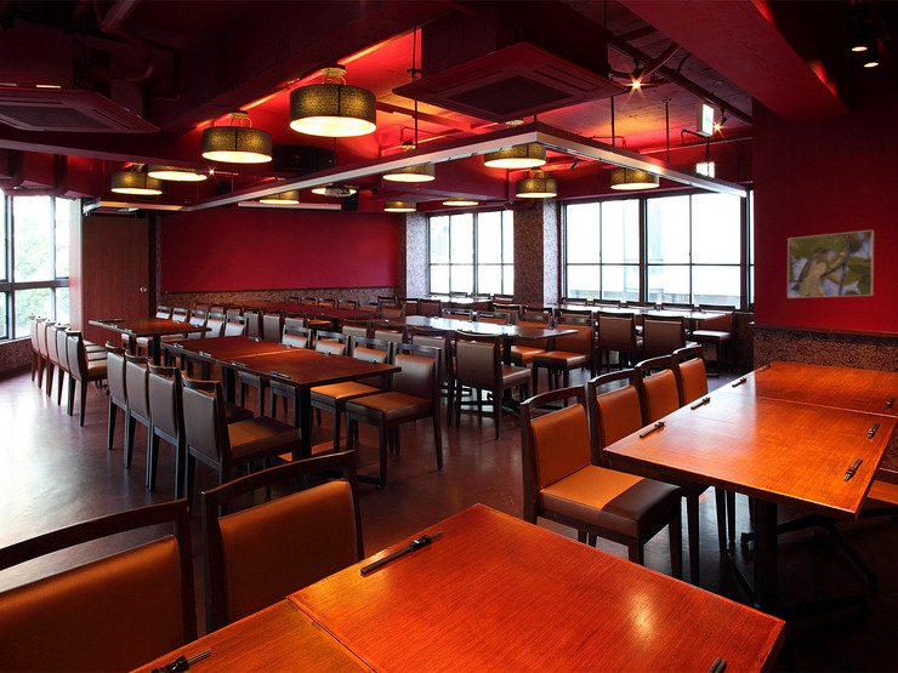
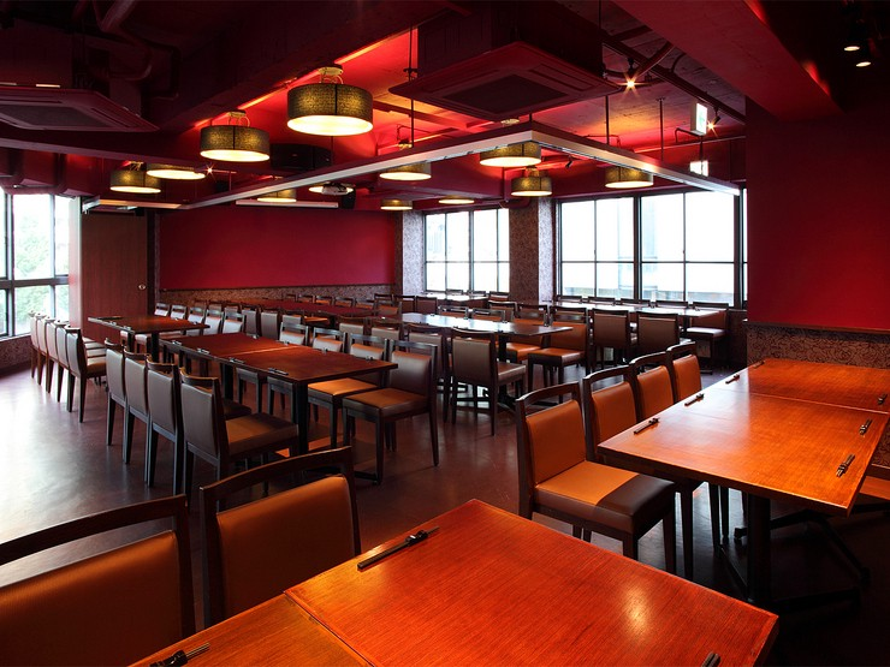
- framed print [786,229,875,300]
